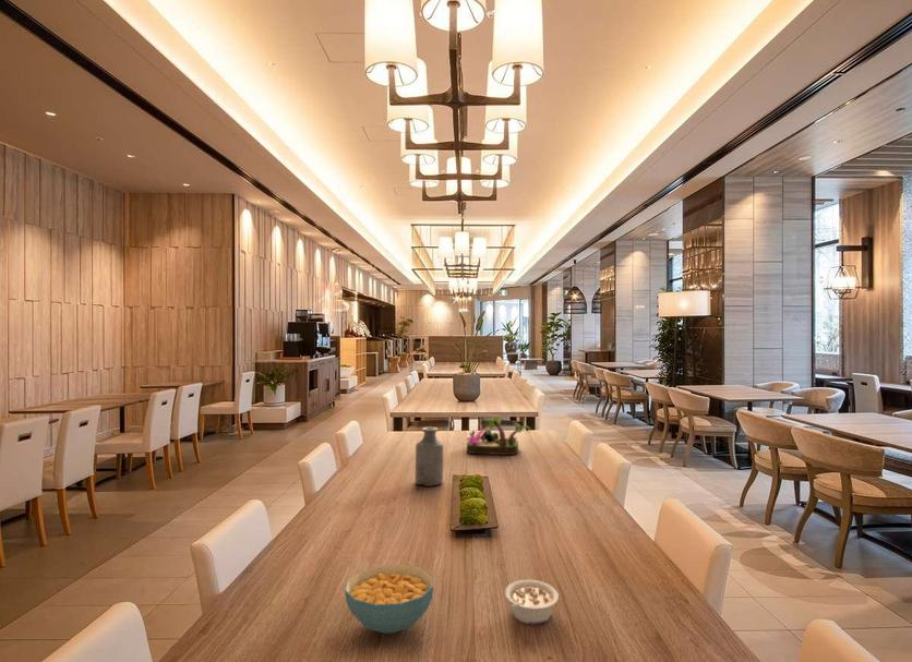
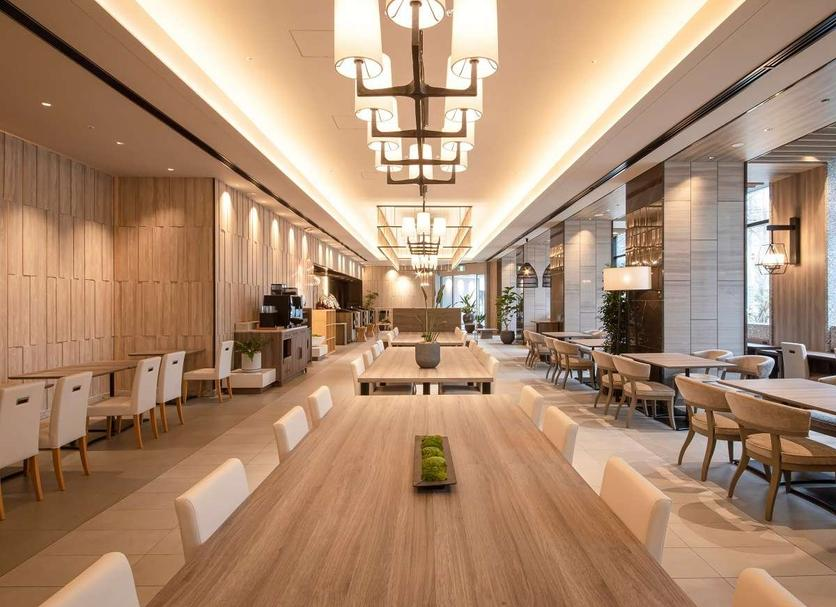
- legume [504,579,560,626]
- bottle [415,426,444,488]
- cereal bowl [344,563,434,635]
- plant [465,416,531,456]
